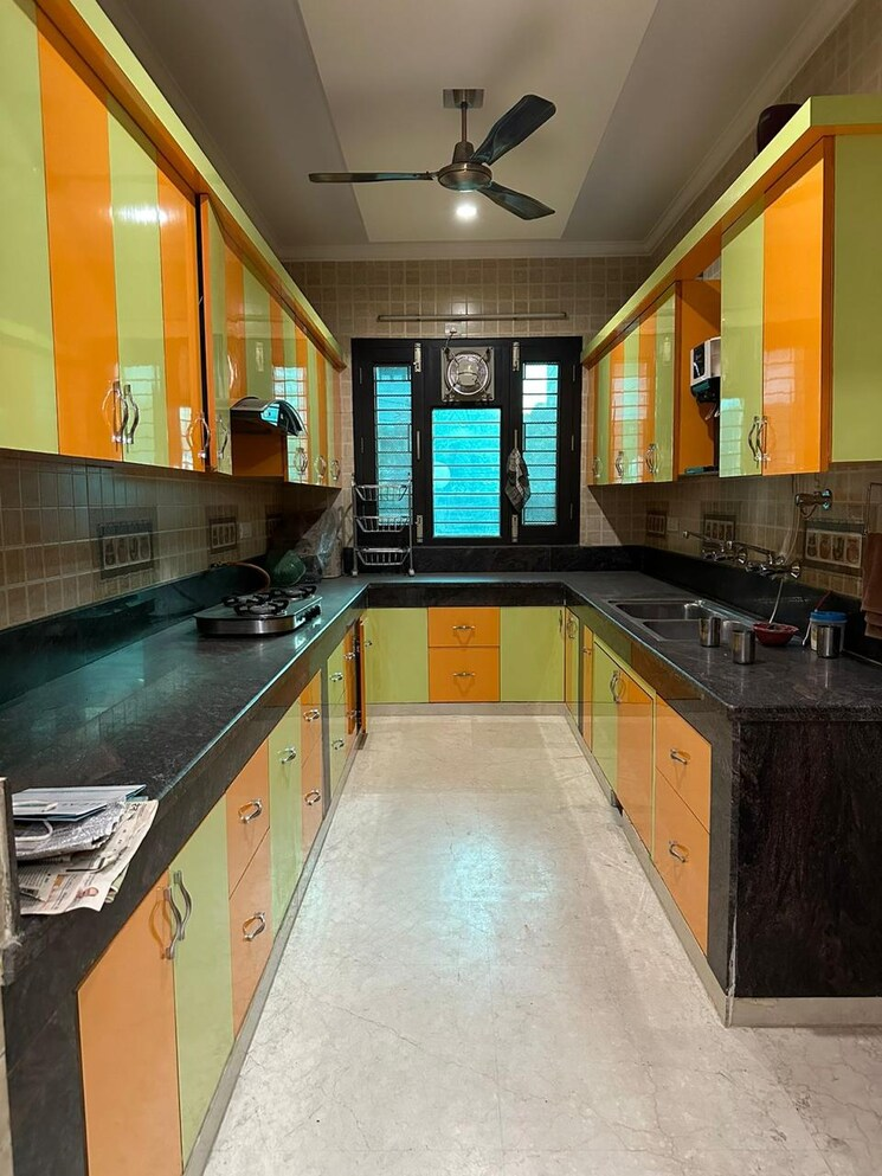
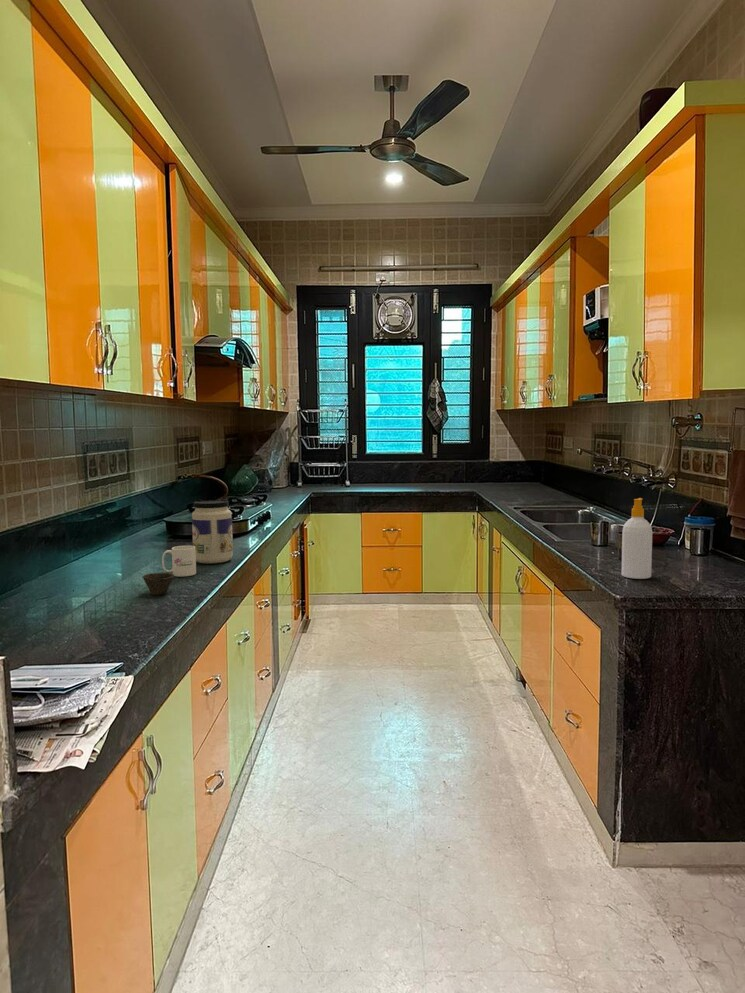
+ jar [191,499,234,564]
+ mug [161,545,197,577]
+ cup [141,572,175,596]
+ soap bottle [621,497,653,580]
